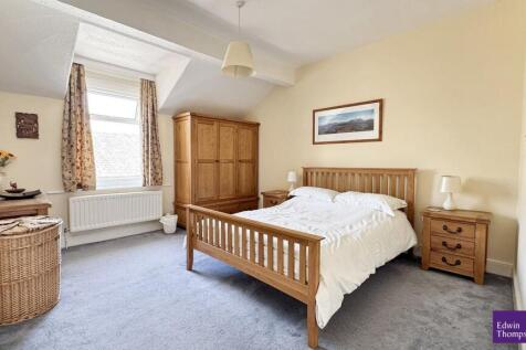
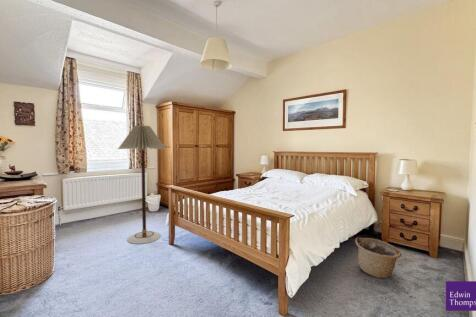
+ floor lamp [117,124,167,245]
+ basket [354,237,402,279]
